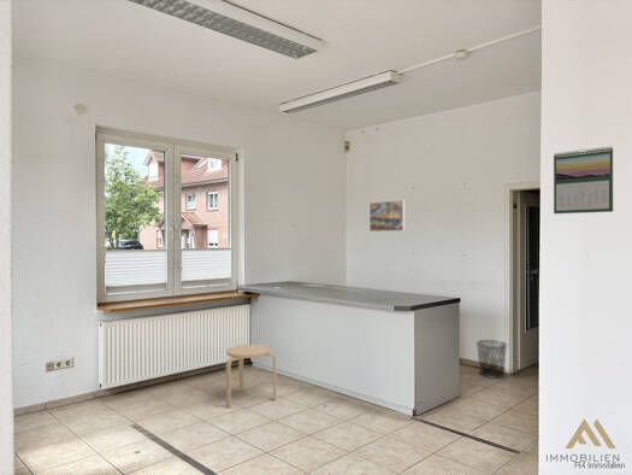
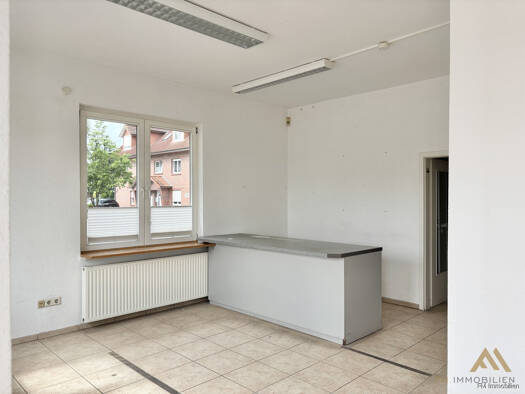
- calendar [553,145,614,215]
- stool [225,344,277,409]
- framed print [368,199,406,233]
- waste bin [476,339,508,380]
